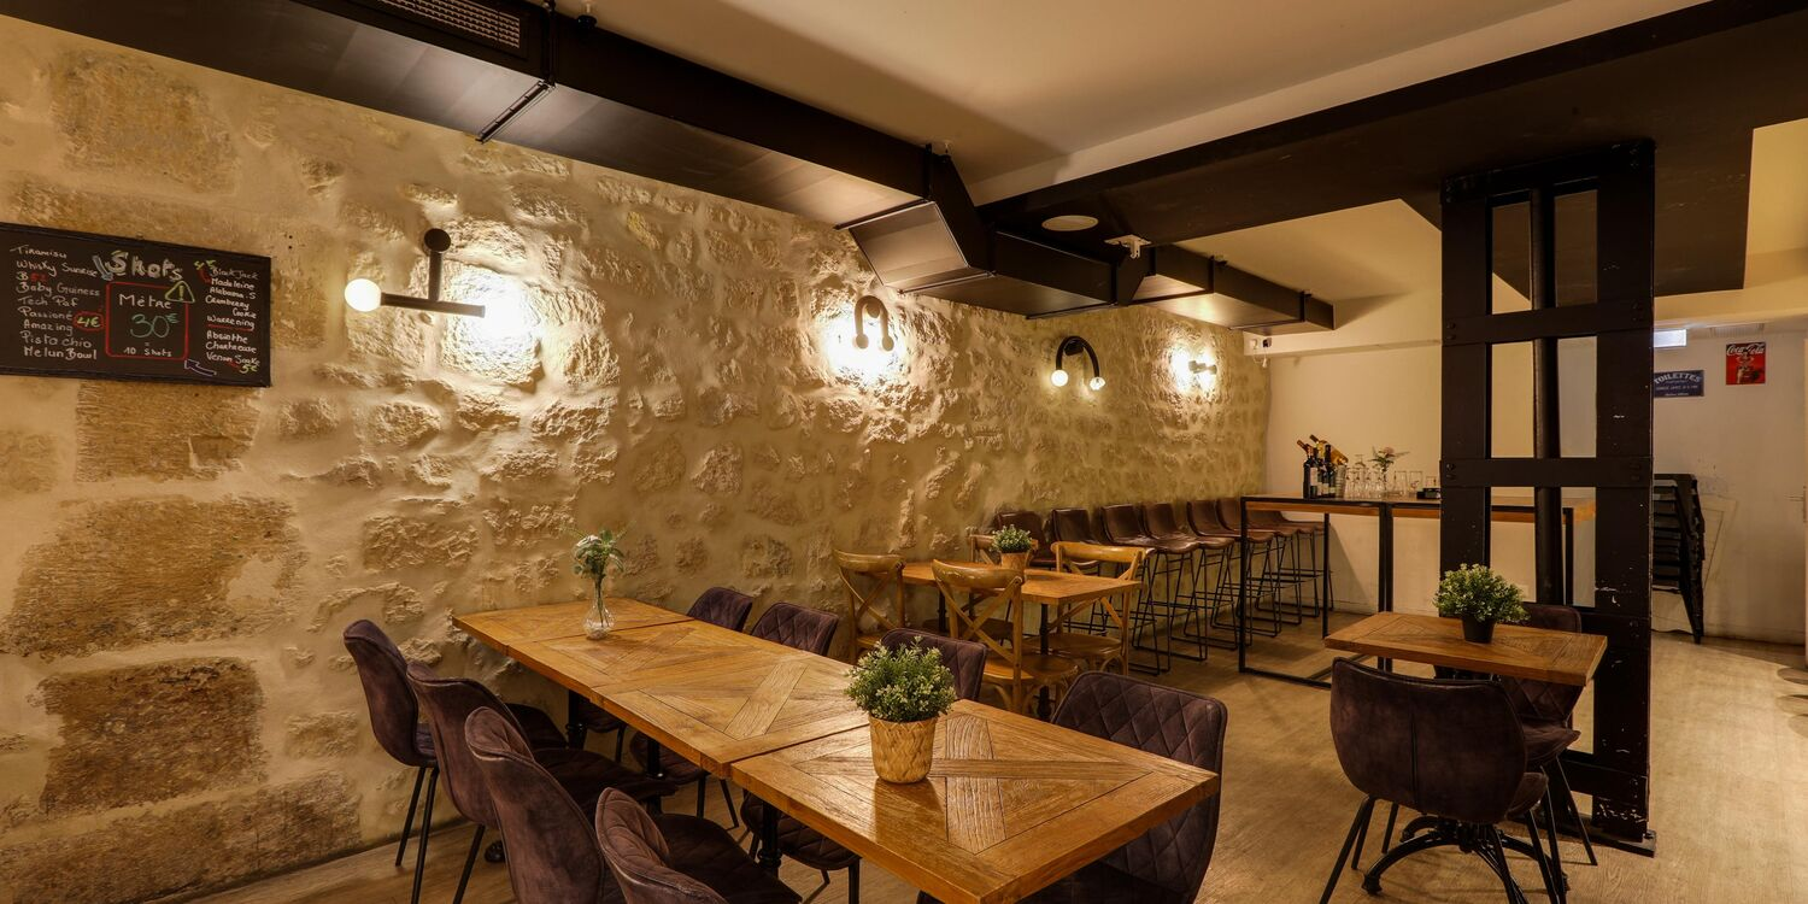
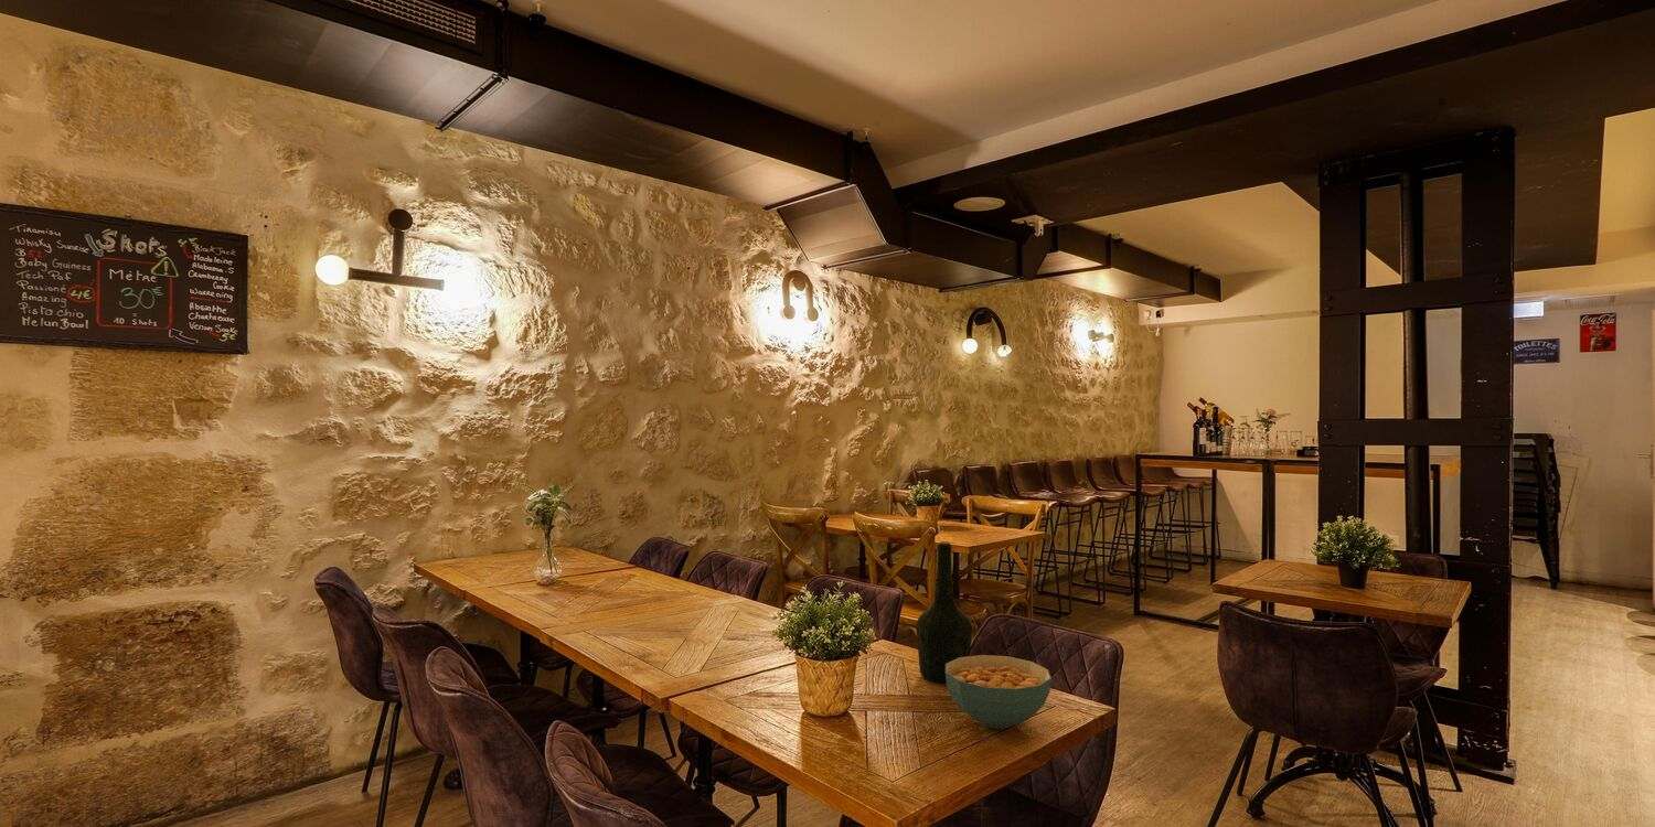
+ bottle [915,540,973,685]
+ cereal bowl [946,654,1053,730]
